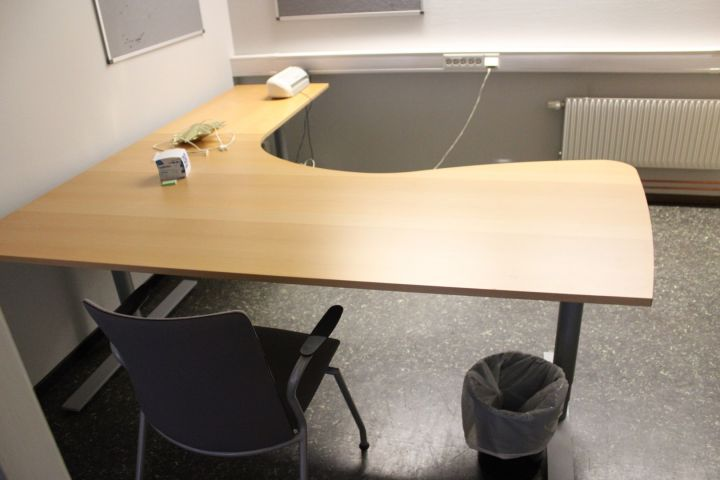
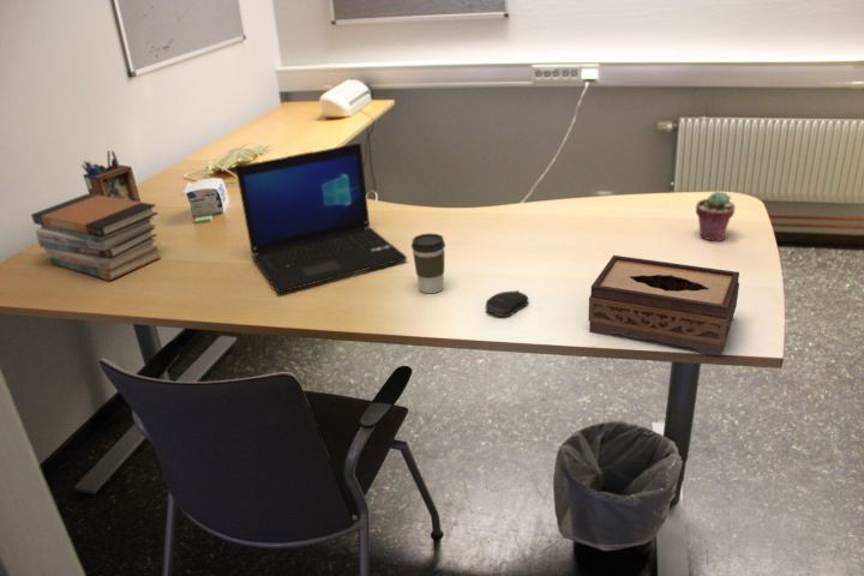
+ laptop [234,142,408,294]
+ potted succulent [695,190,737,242]
+ tissue box [587,254,740,356]
+ book stack [30,193,162,282]
+ coffee cup [410,233,446,294]
+ desk organizer [80,149,142,203]
+ computer mouse [485,289,529,318]
